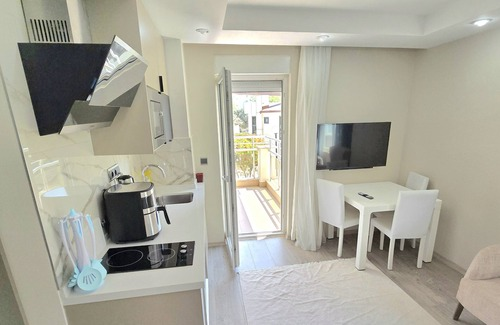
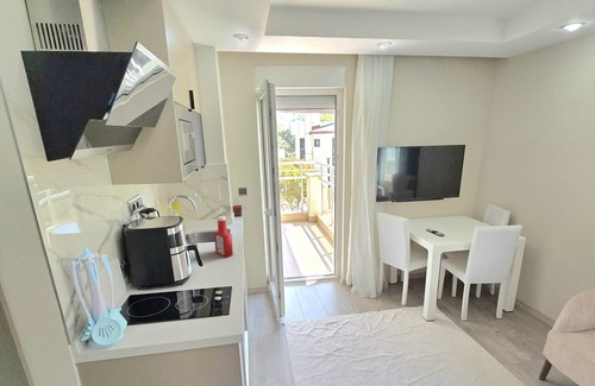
+ soap bottle [213,215,234,259]
